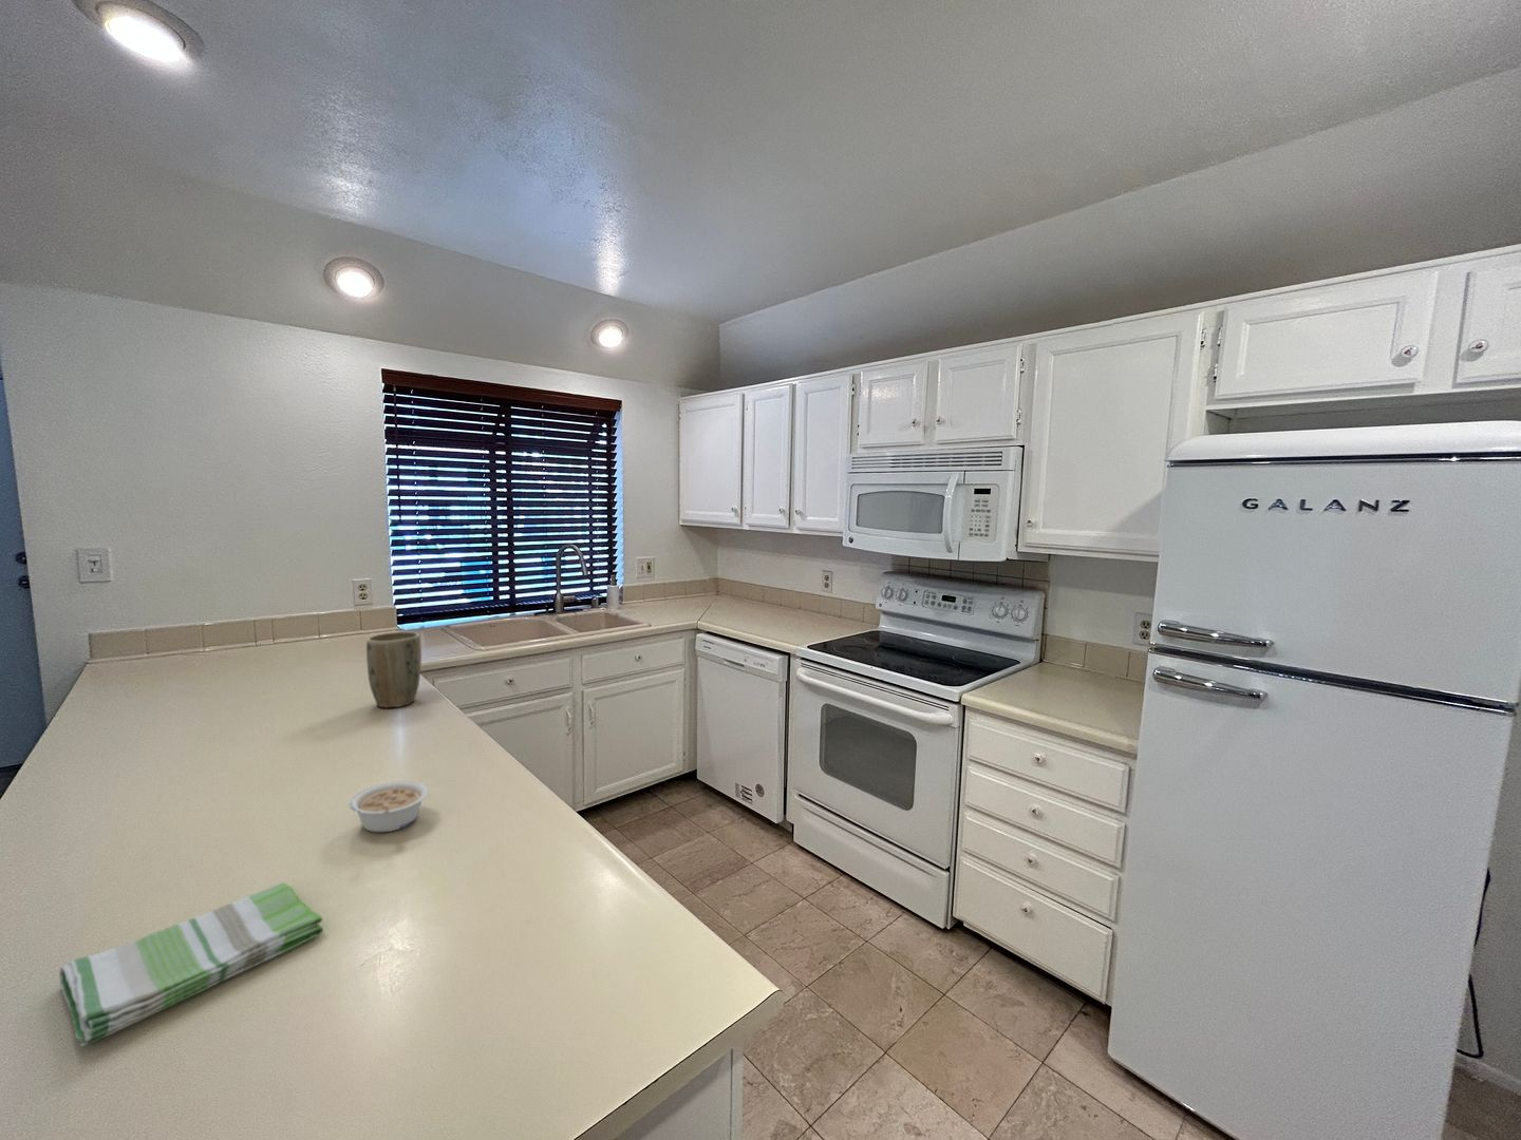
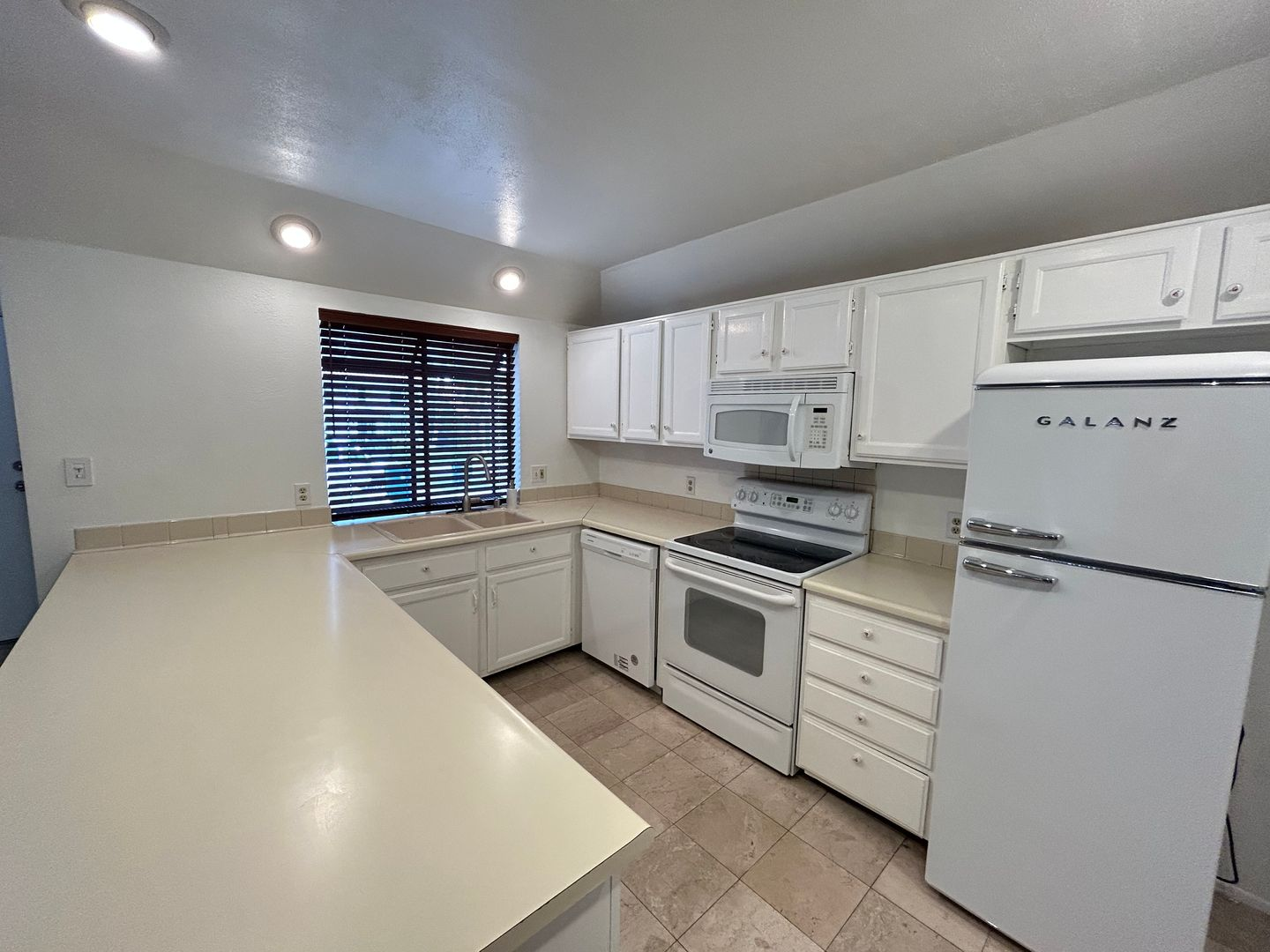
- legume [347,780,429,832]
- dish towel [59,881,325,1047]
- plant pot [365,631,423,708]
